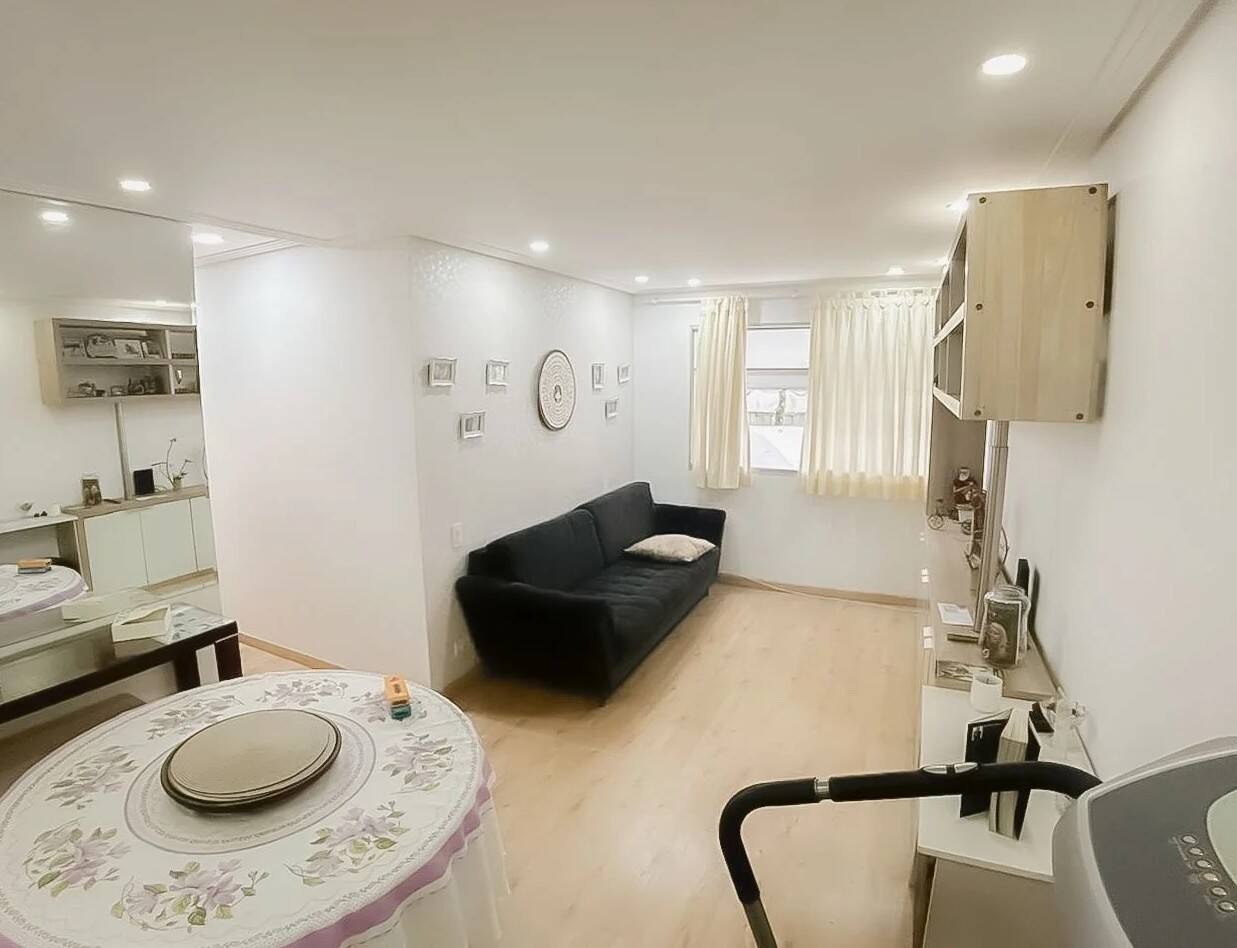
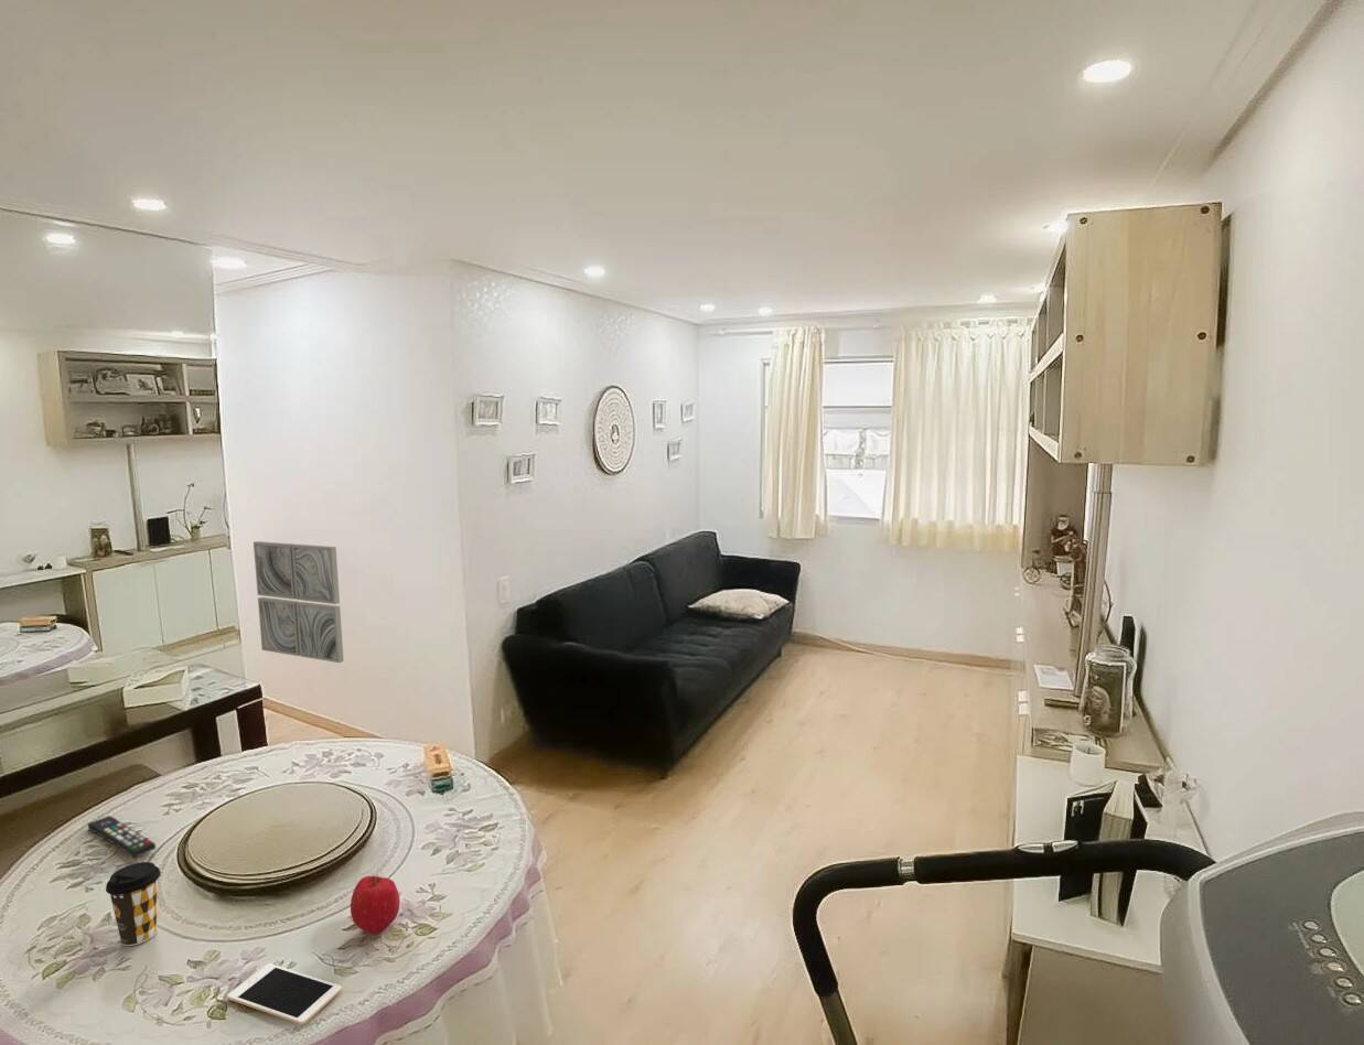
+ cell phone [226,962,343,1026]
+ coffee cup [105,861,162,947]
+ fruit [350,874,400,935]
+ remote control [86,815,157,859]
+ wall art [253,540,345,664]
